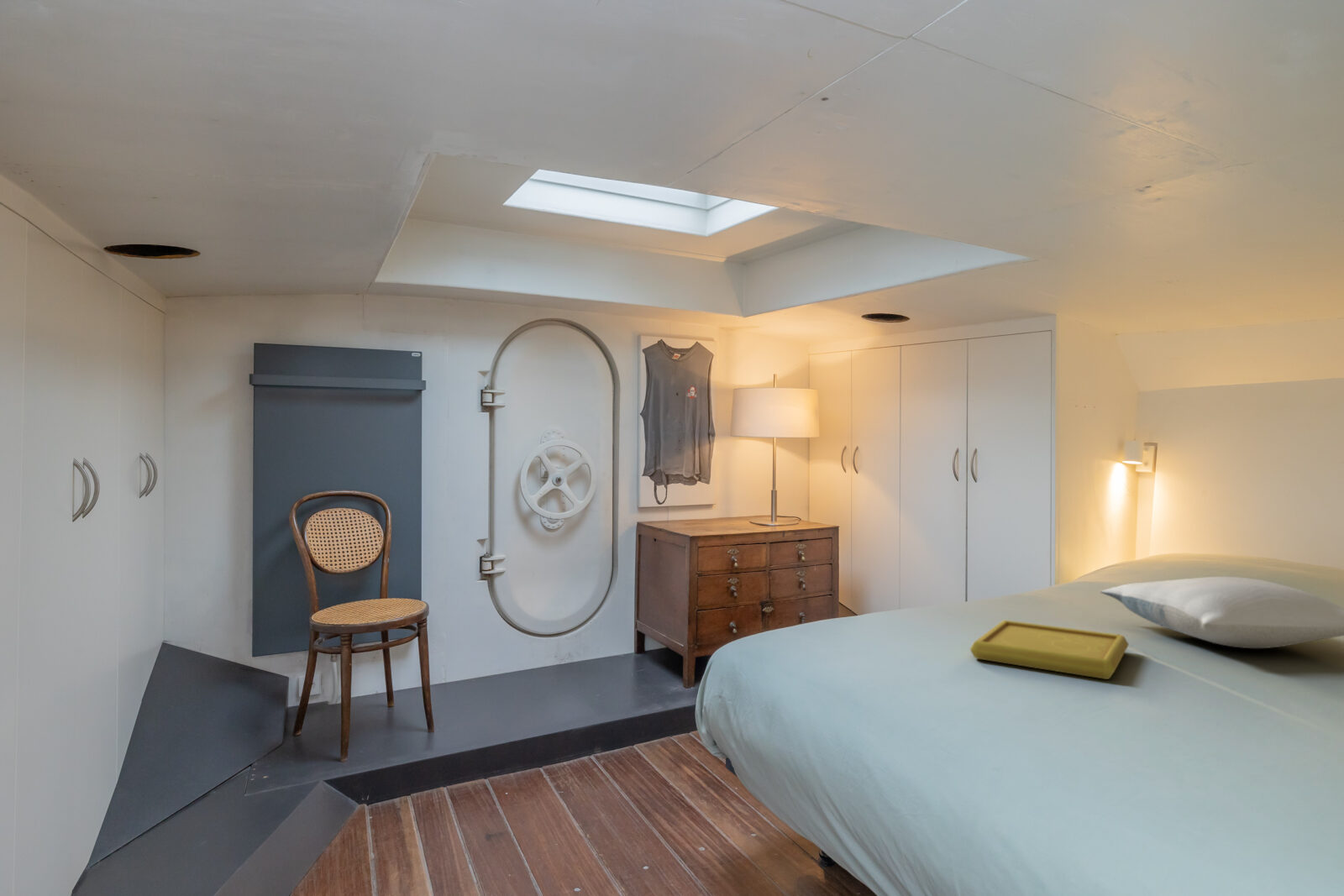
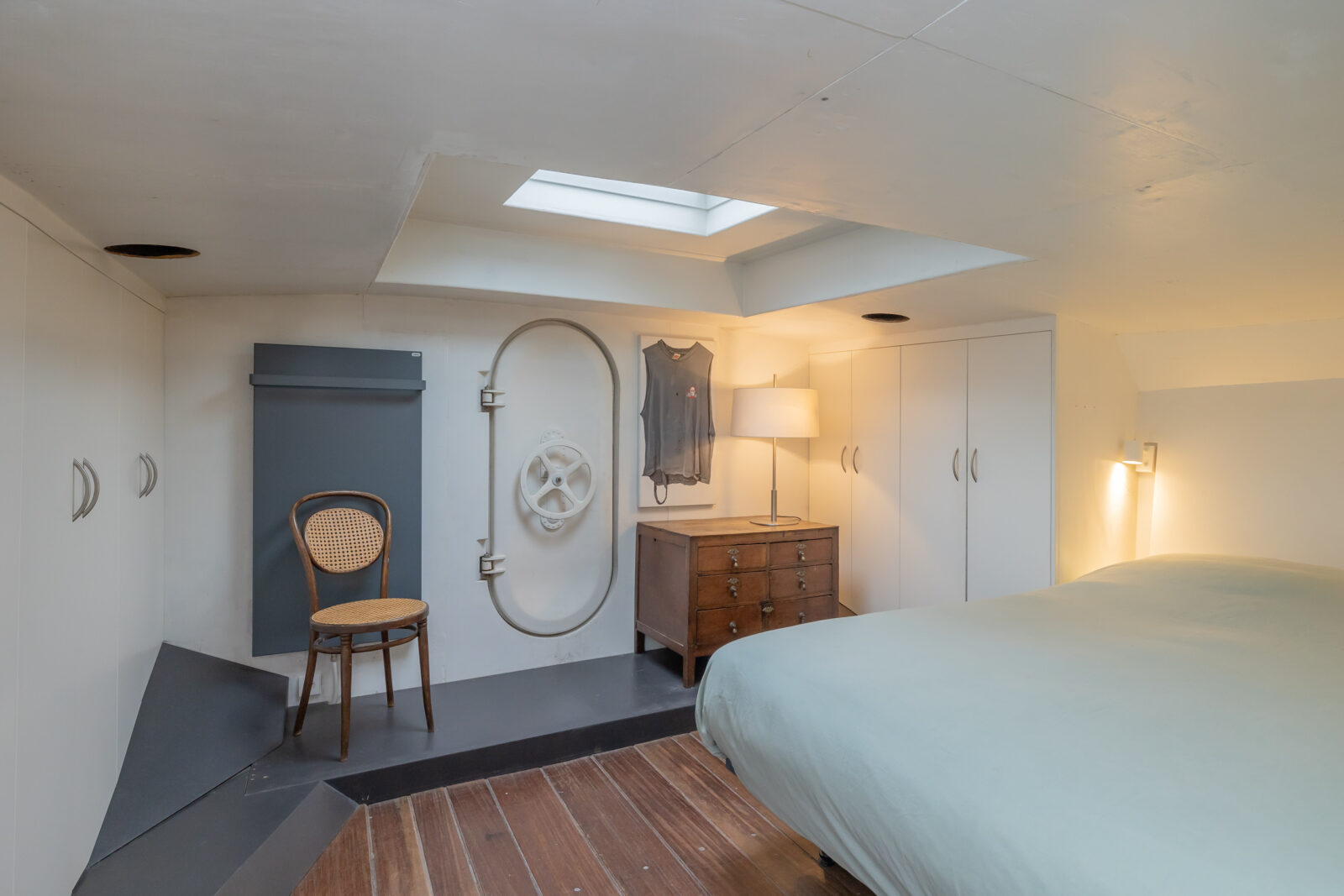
- pillow [1100,576,1344,649]
- serving tray [969,620,1130,680]
